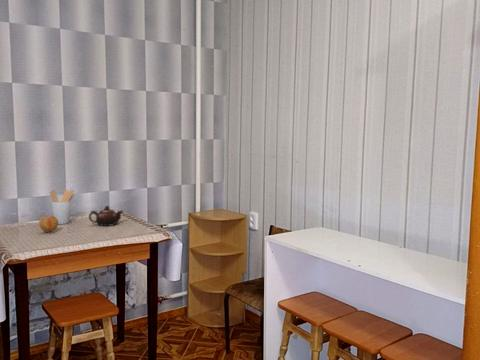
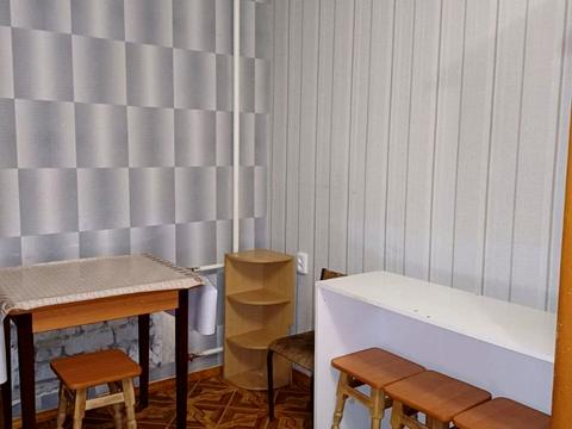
- teapot [88,205,124,227]
- fruit [38,215,59,233]
- utensil holder [49,189,75,225]
